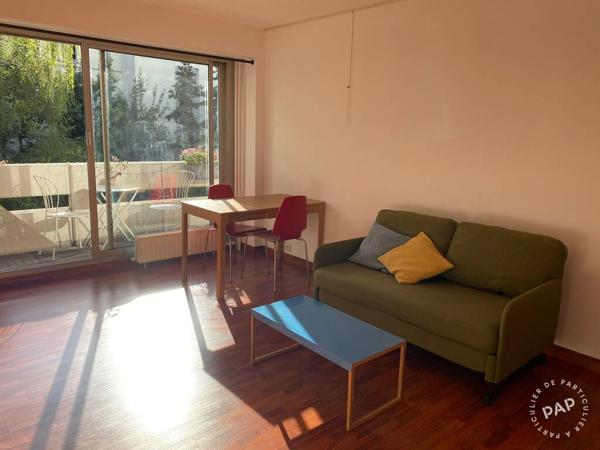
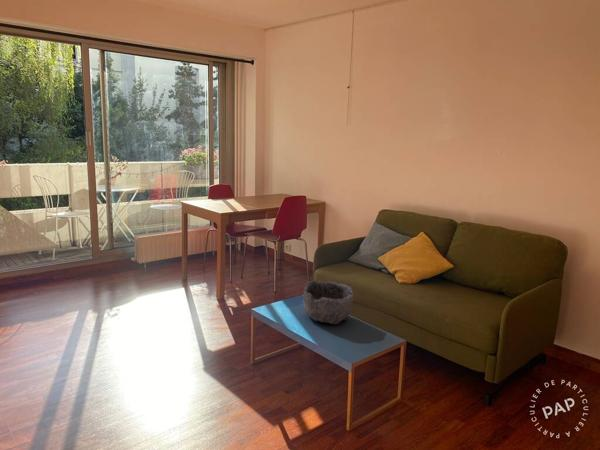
+ bowl [303,279,354,325]
